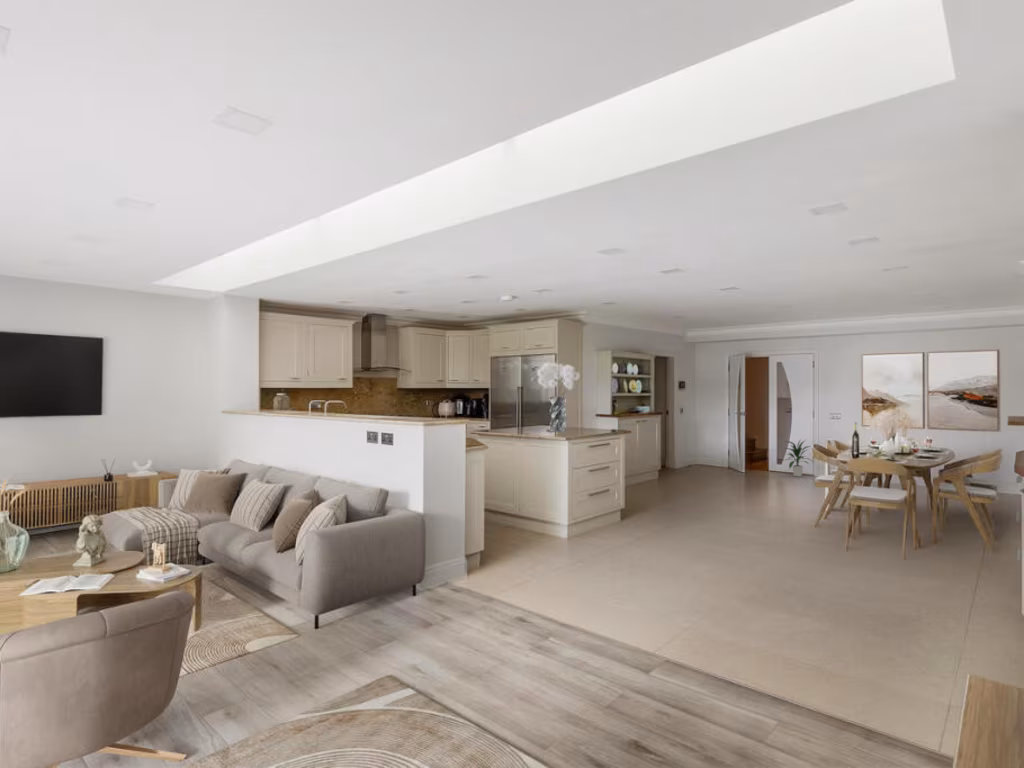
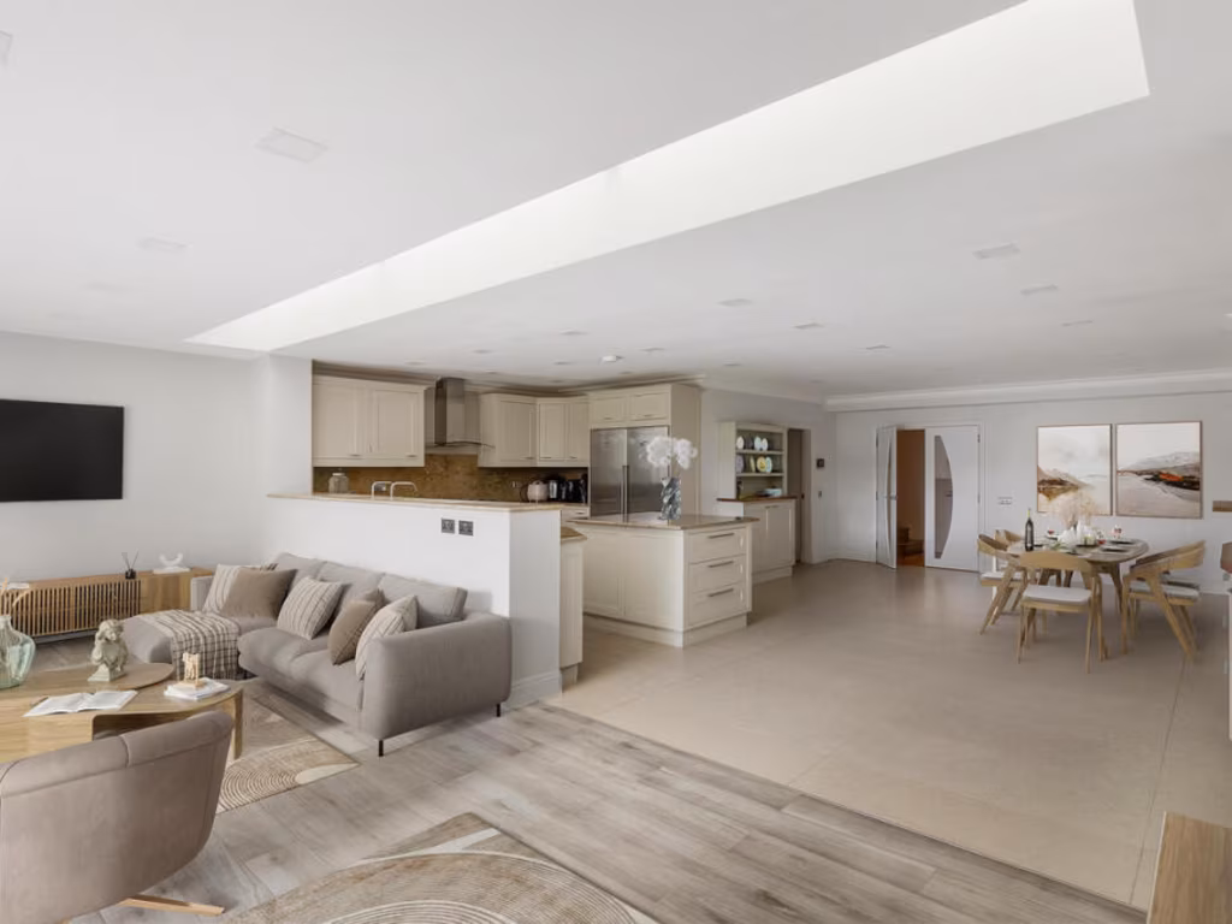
- indoor plant [783,438,814,478]
